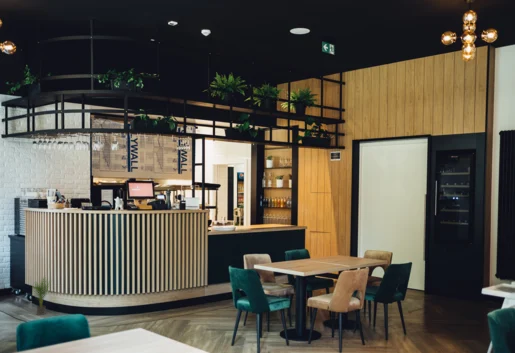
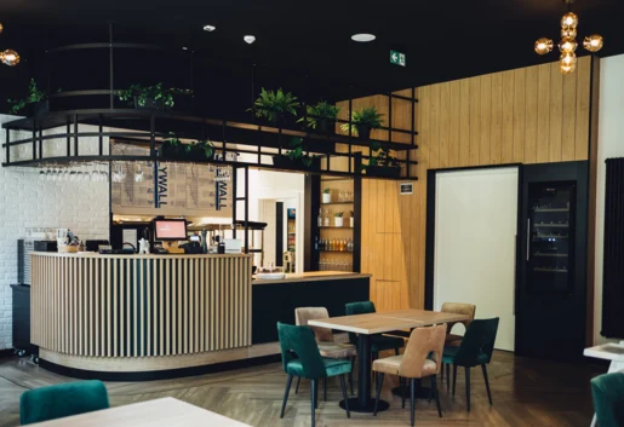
- potted plant [29,276,53,316]
